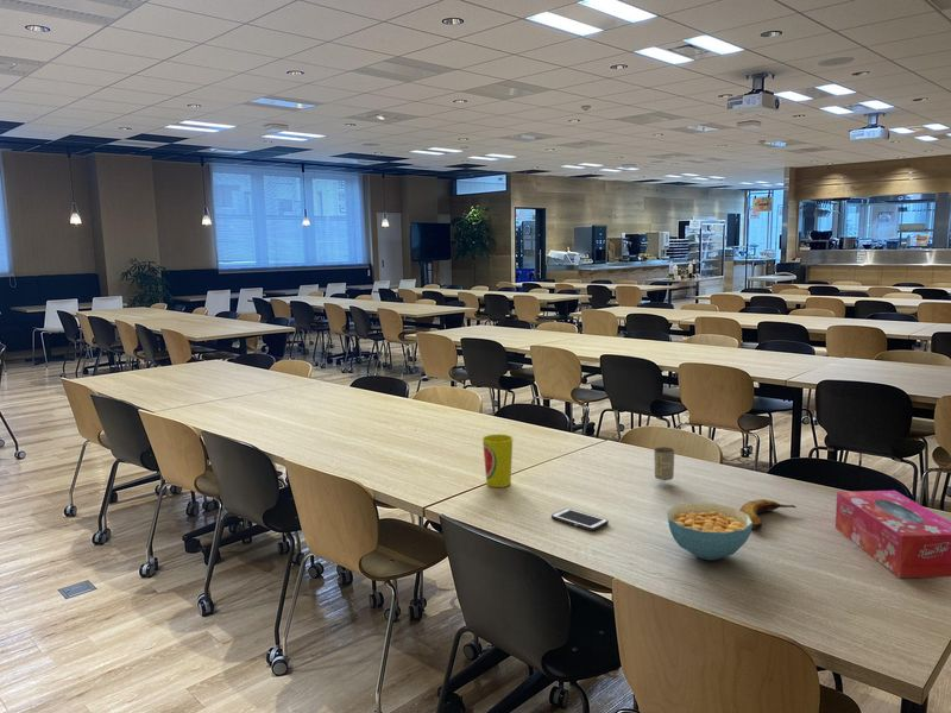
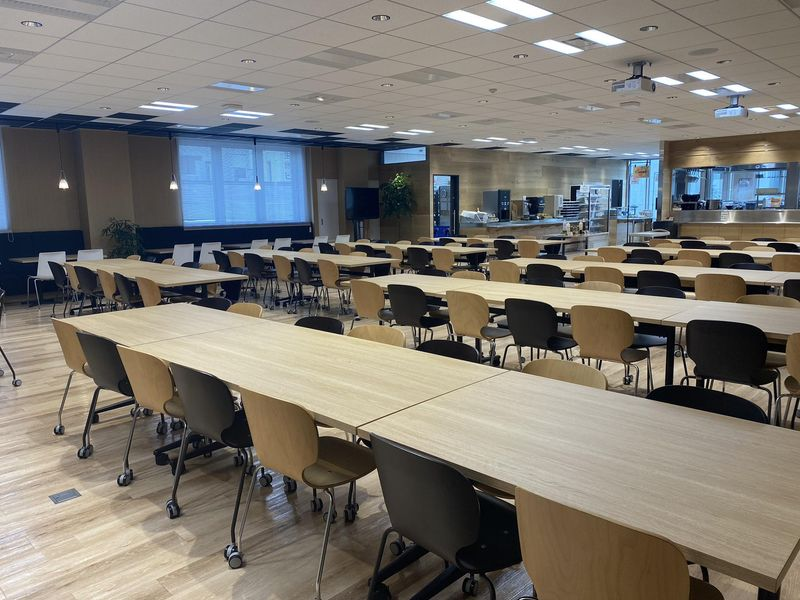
- banana [738,498,798,530]
- tissue box [835,490,951,579]
- cup [481,433,514,488]
- cereal bowl [666,501,752,561]
- bottle [653,446,675,481]
- cell phone [550,507,610,532]
